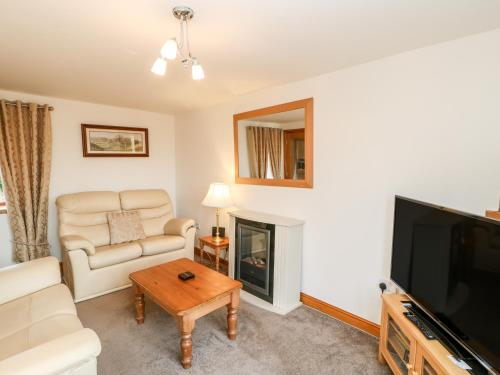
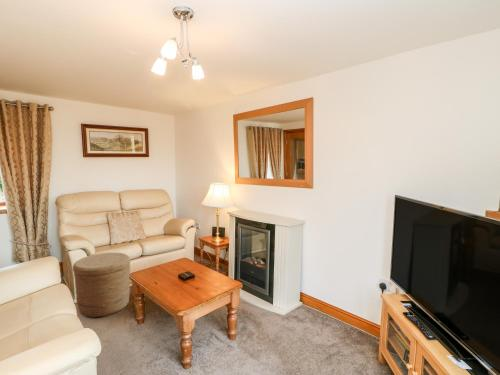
+ basket [72,252,131,319]
